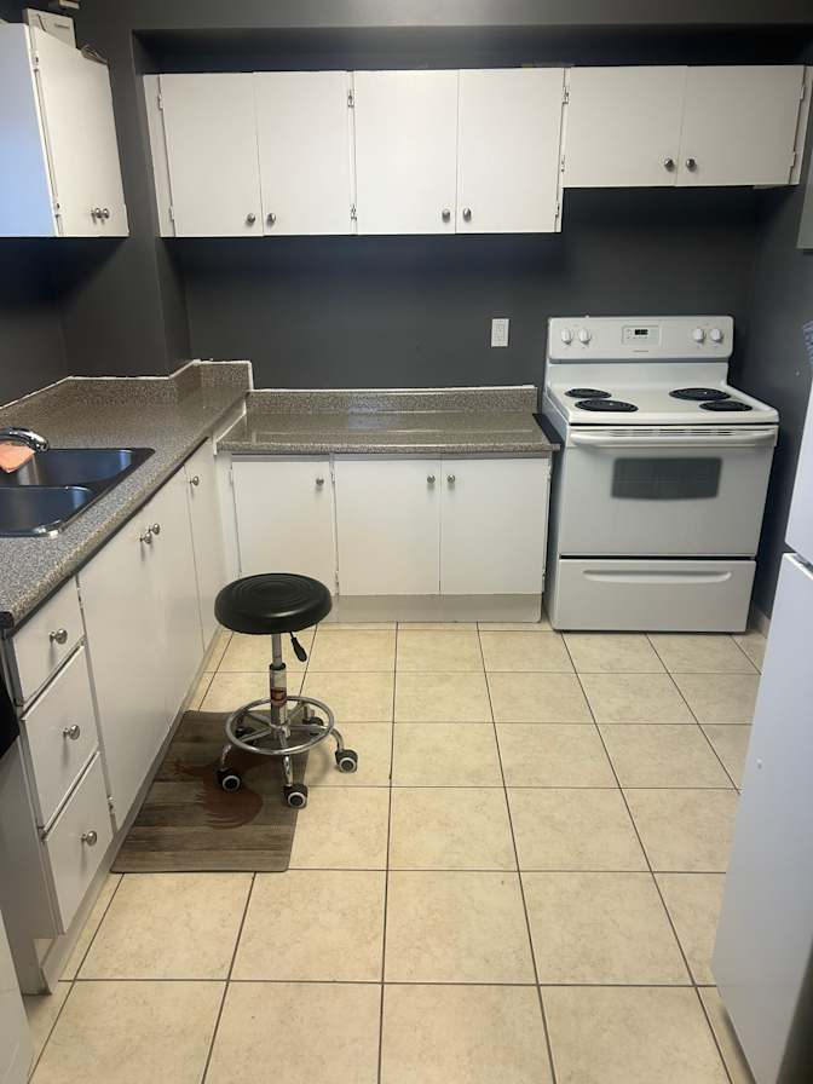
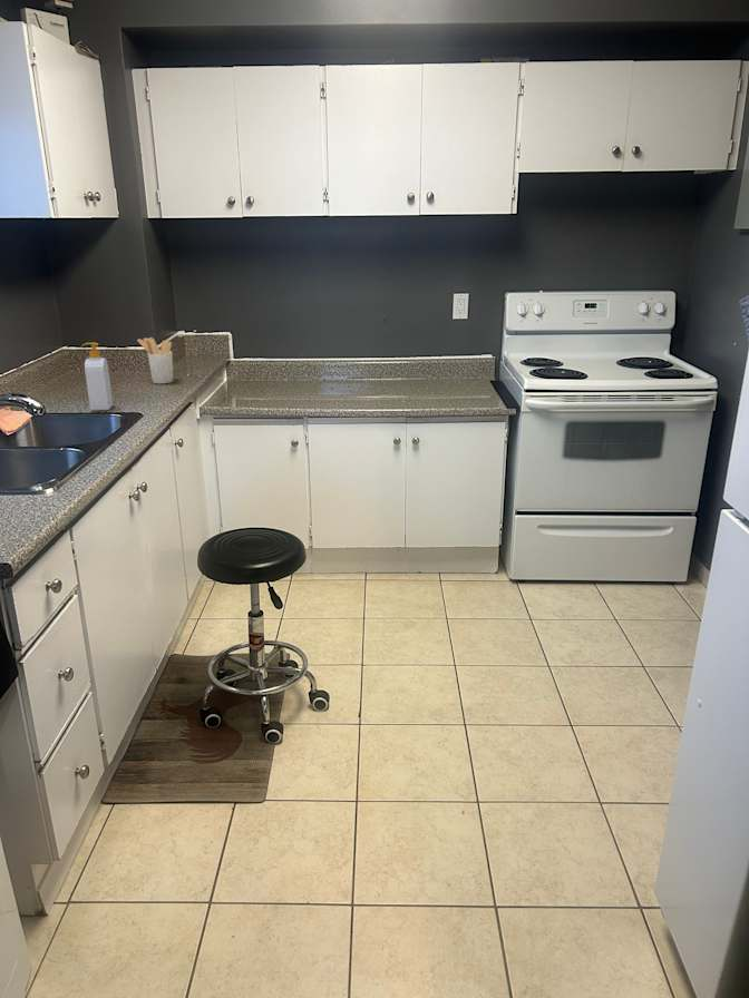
+ utensil holder [136,336,174,384]
+ soap bottle [80,342,114,412]
